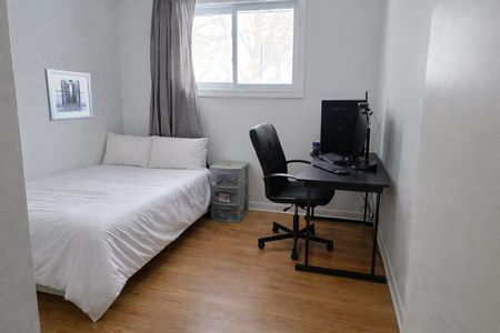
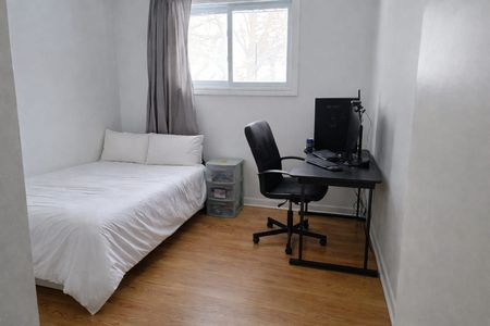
- wall art [43,68,94,122]
